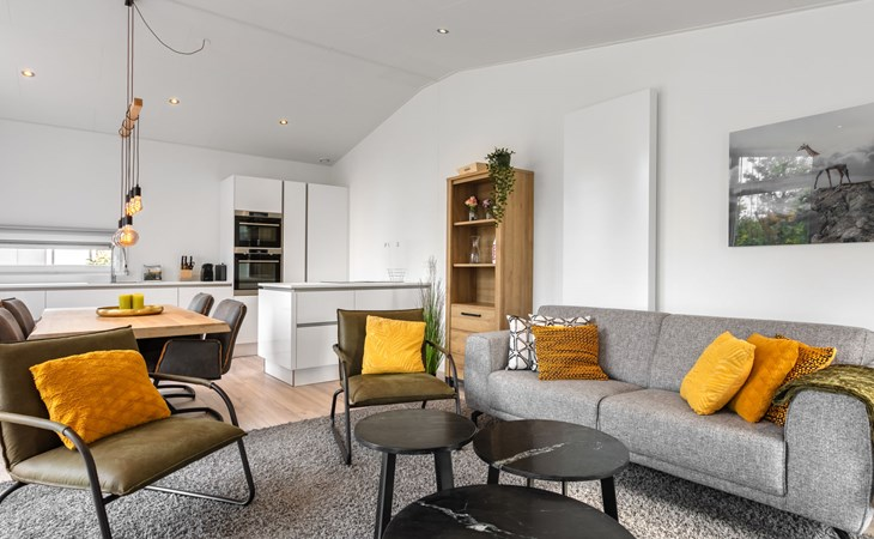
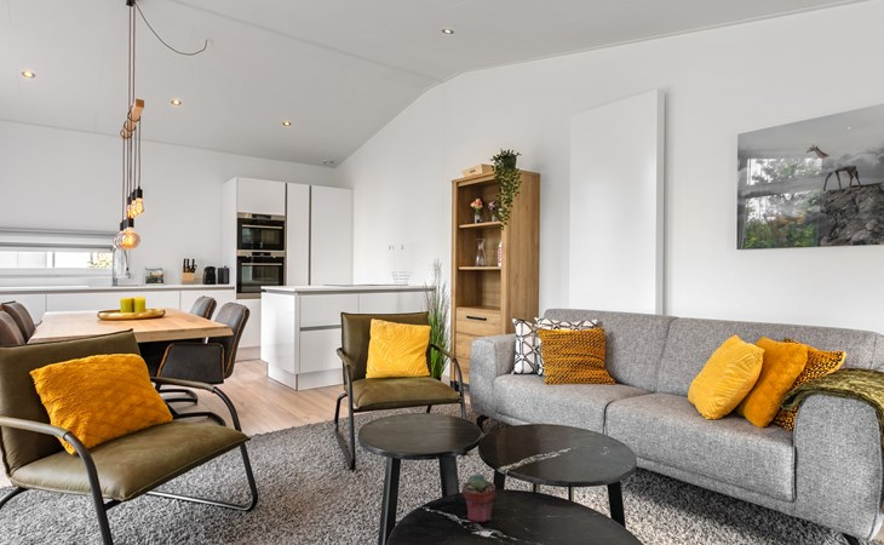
+ potted succulent [461,472,496,523]
